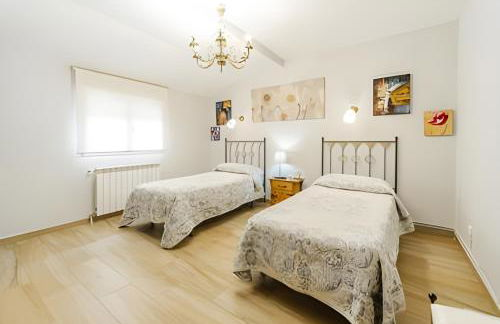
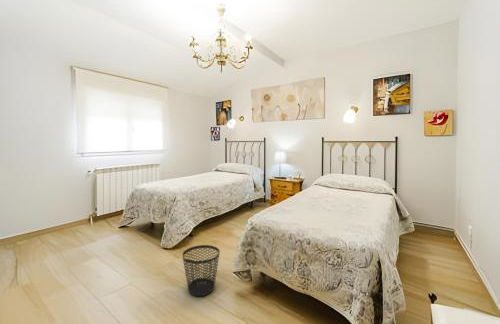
+ wastebasket [182,244,221,297]
